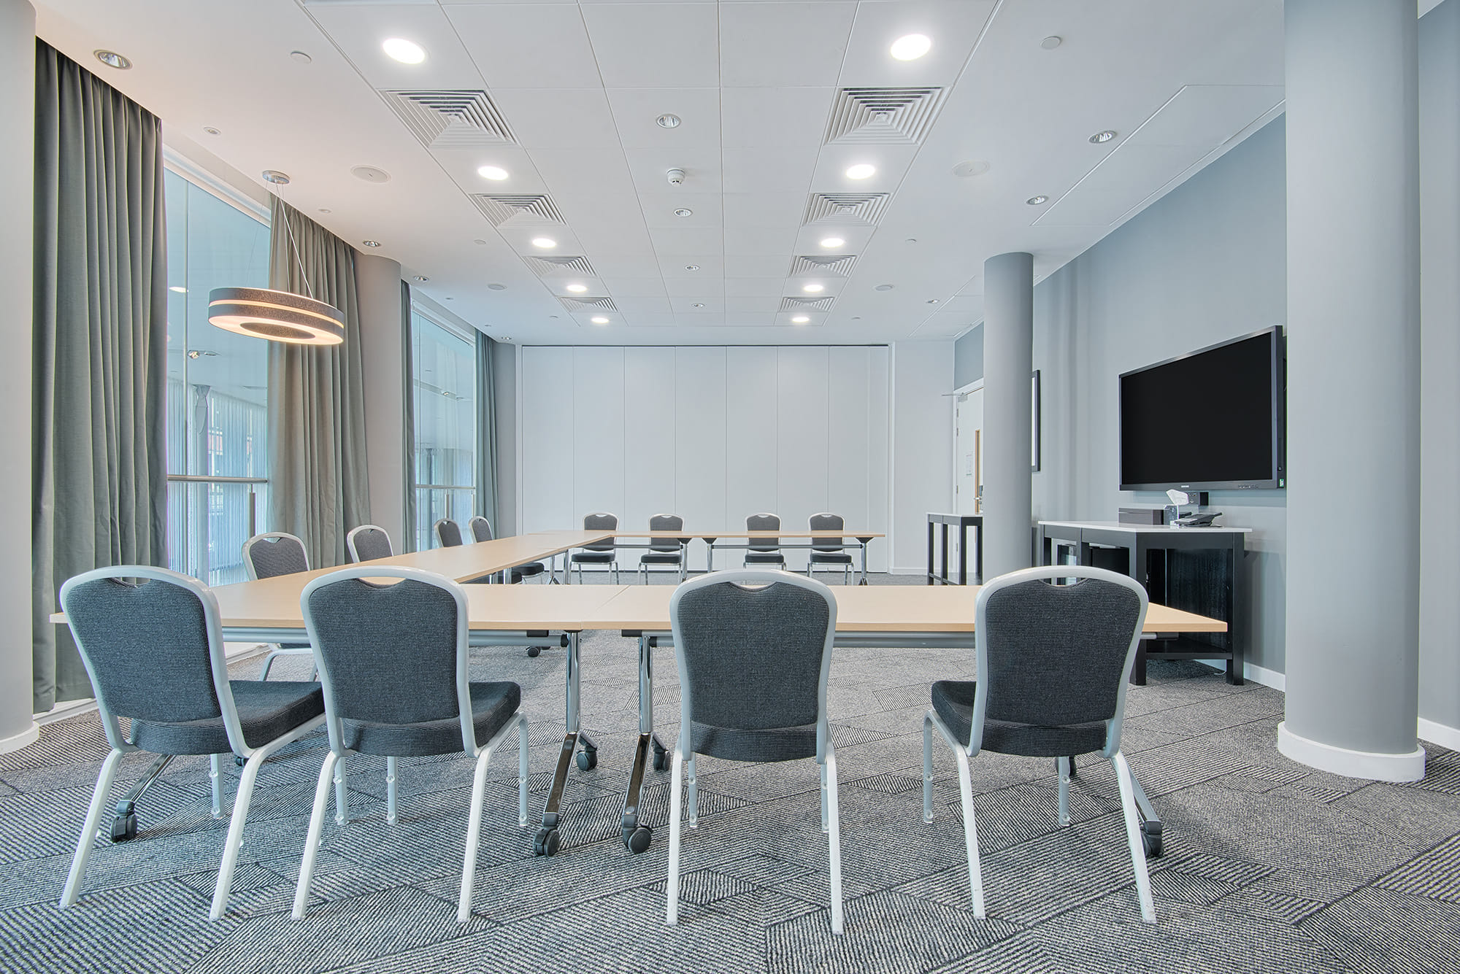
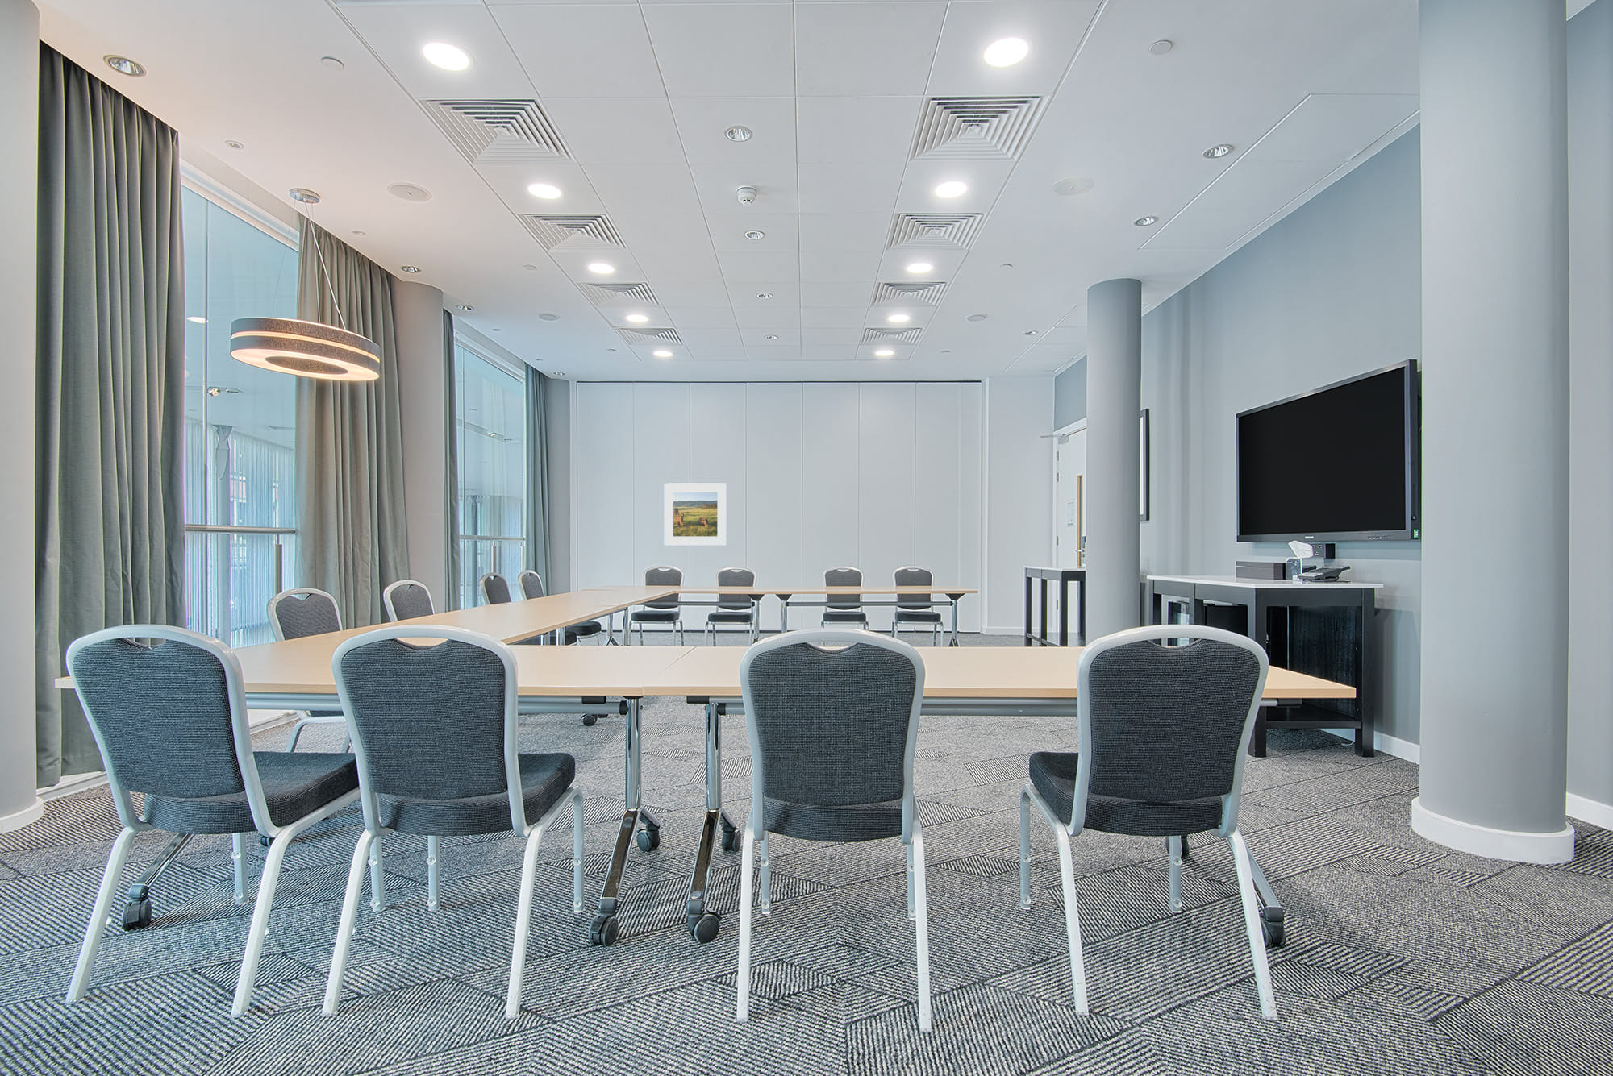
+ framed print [663,482,728,546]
